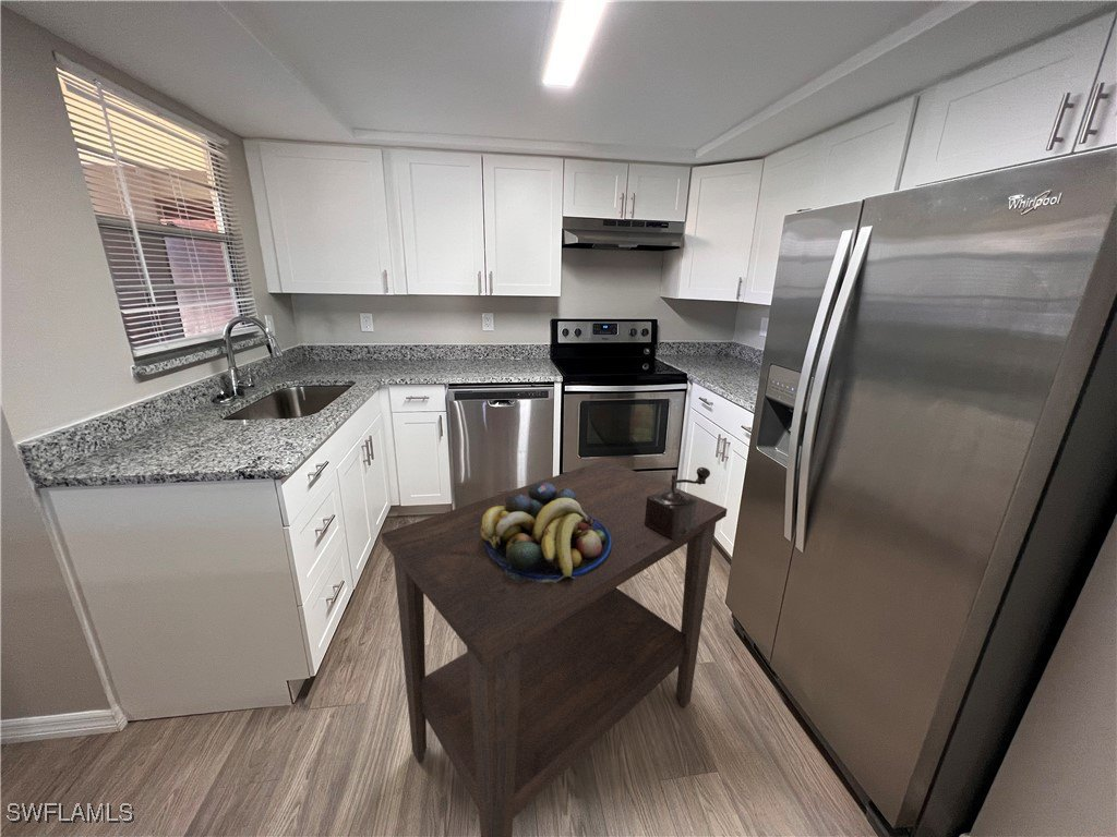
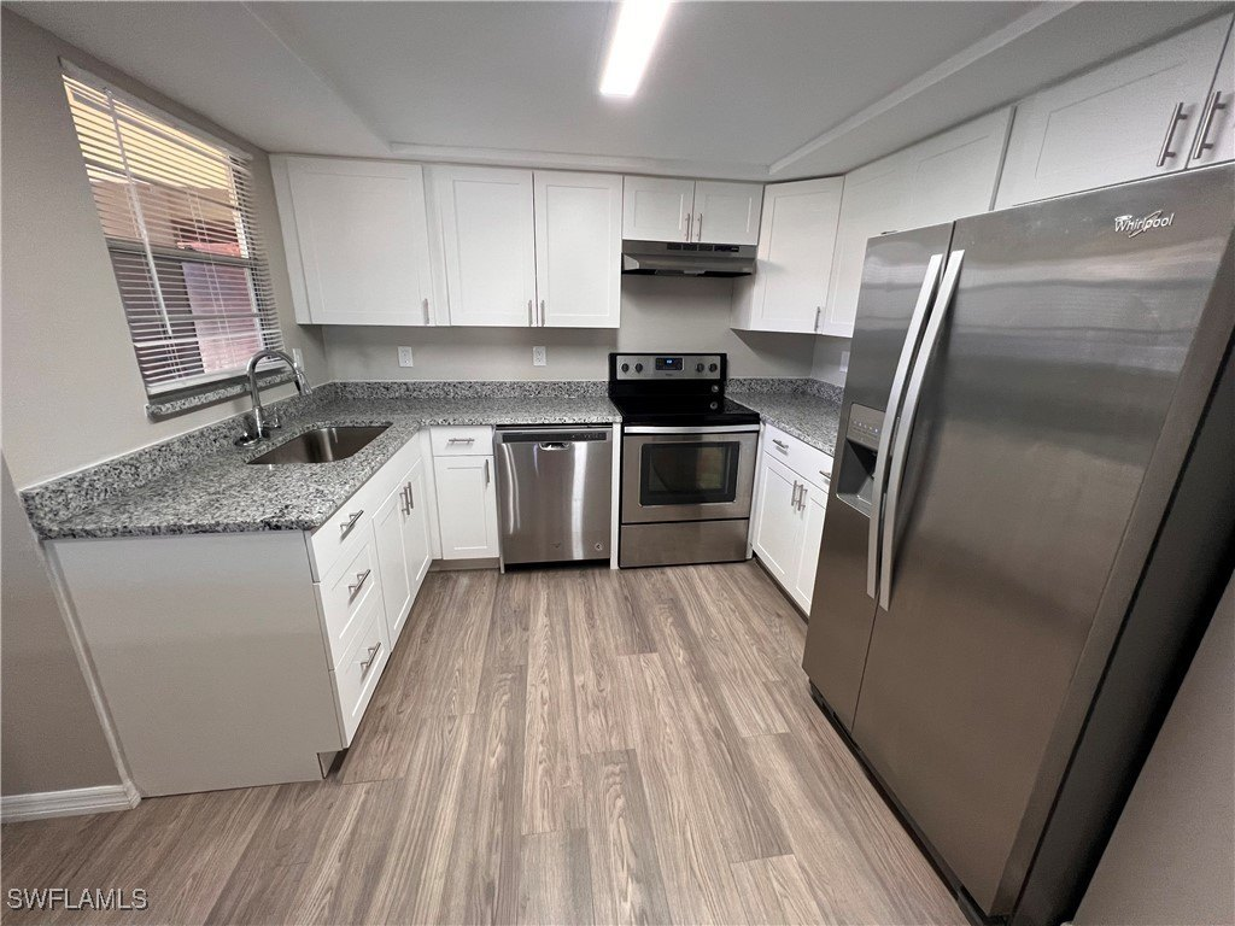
- pepper mill [645,466,711,541]
- side table [381,459,728,837]
- fruit bowl [481,482,612,583]
